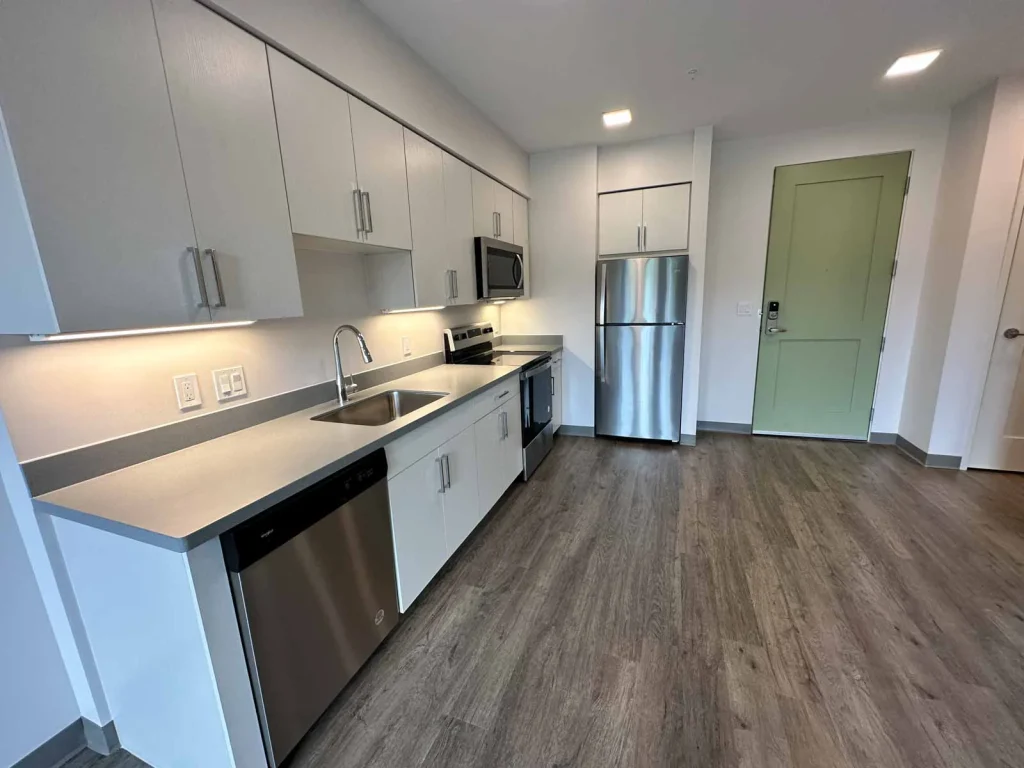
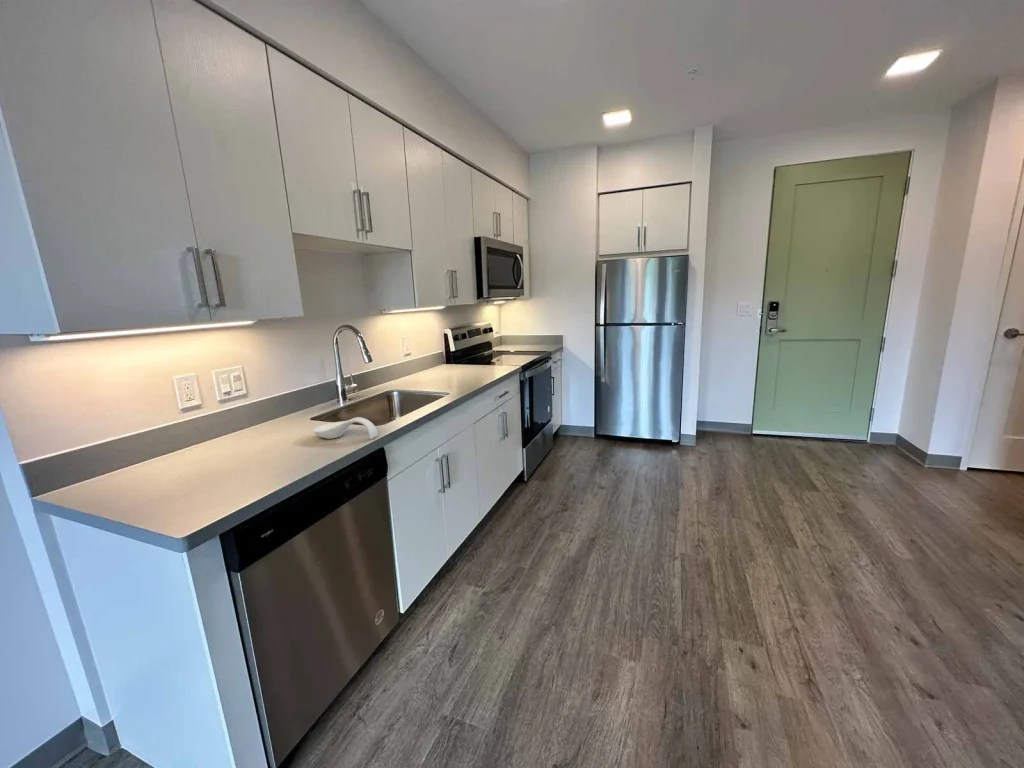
+ spoon rest [312,416,379,440]
